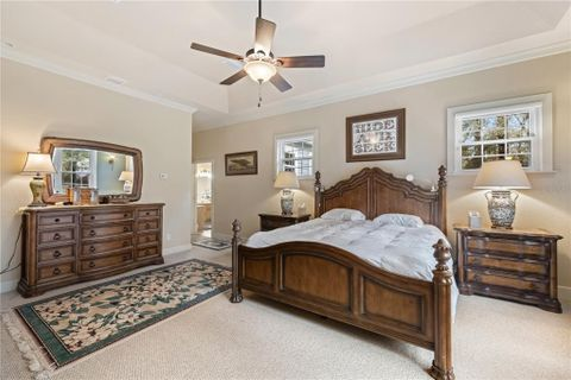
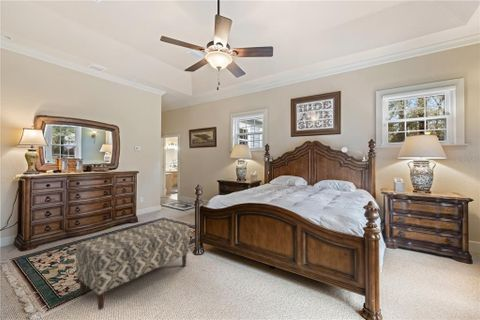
+ bench [75,219,191,311]
